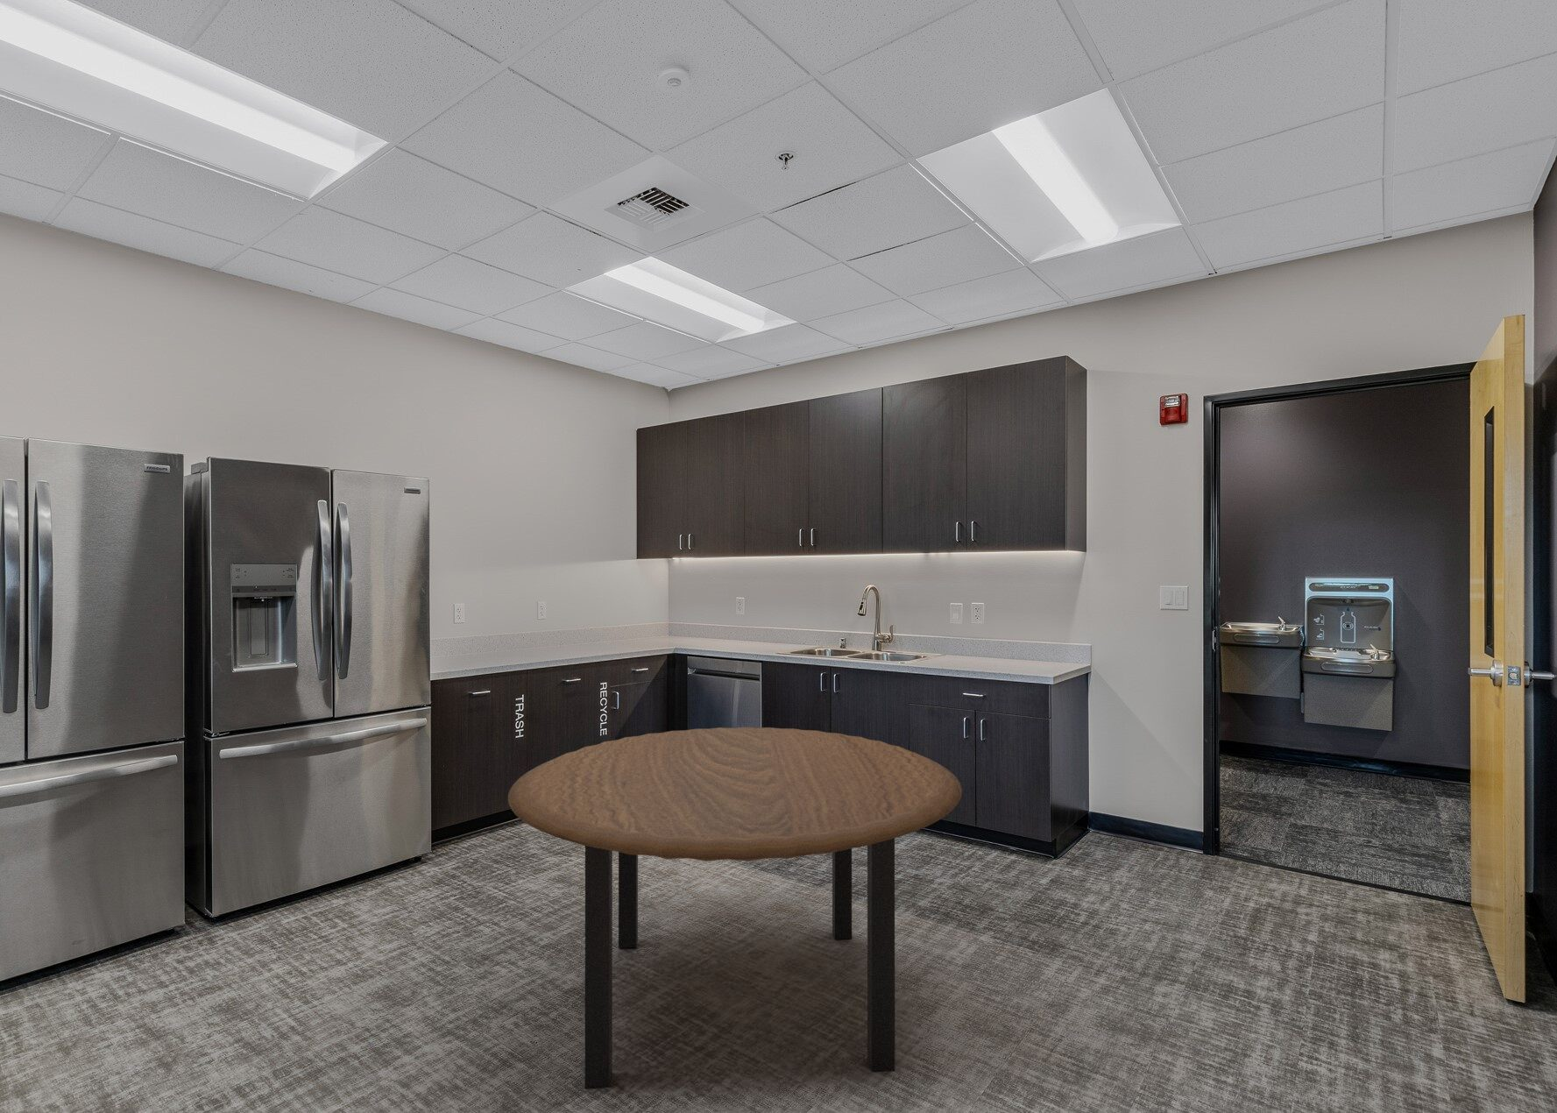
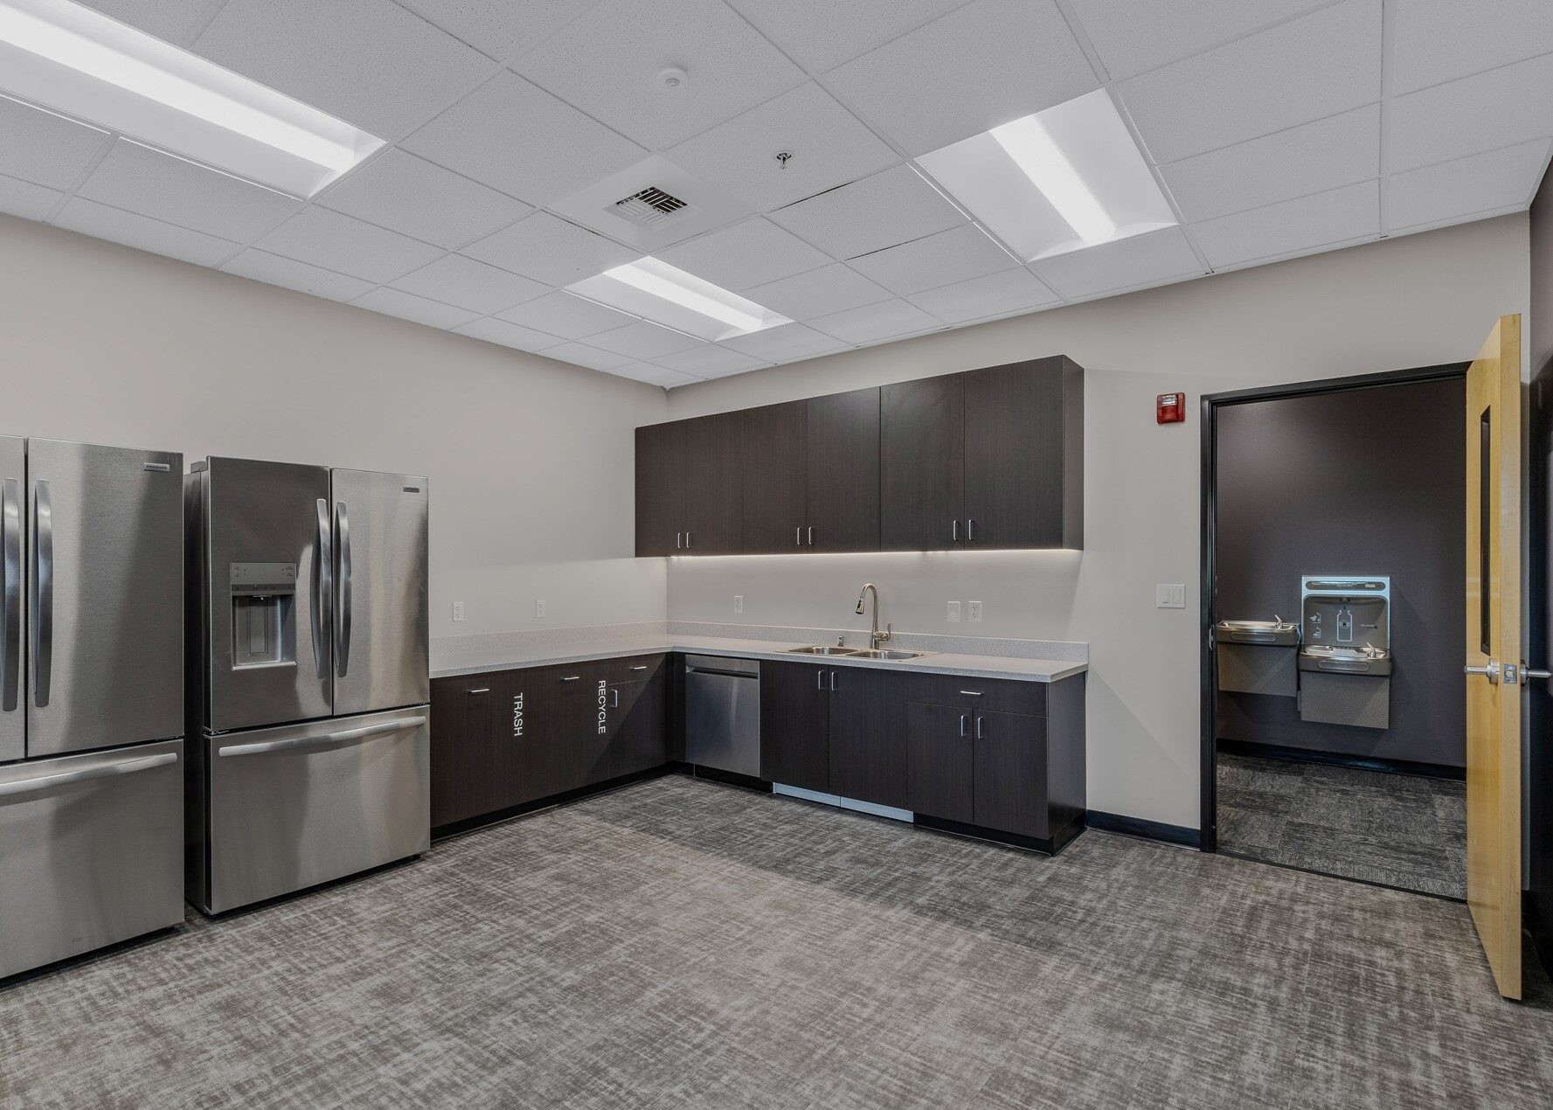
- dining table [507,726,963,1089]
